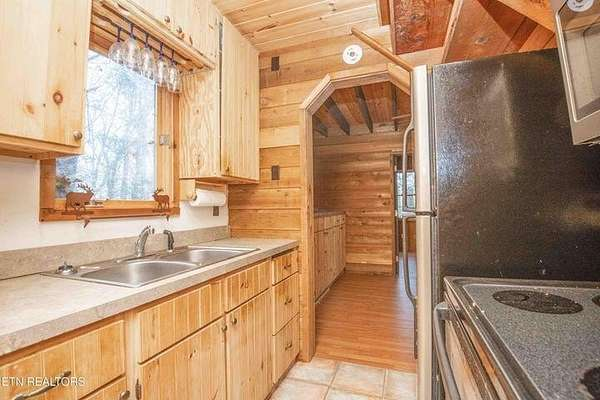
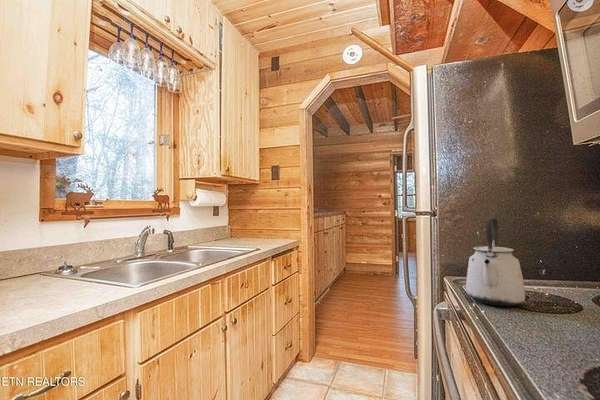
+ kettle [465,216,526,307]
